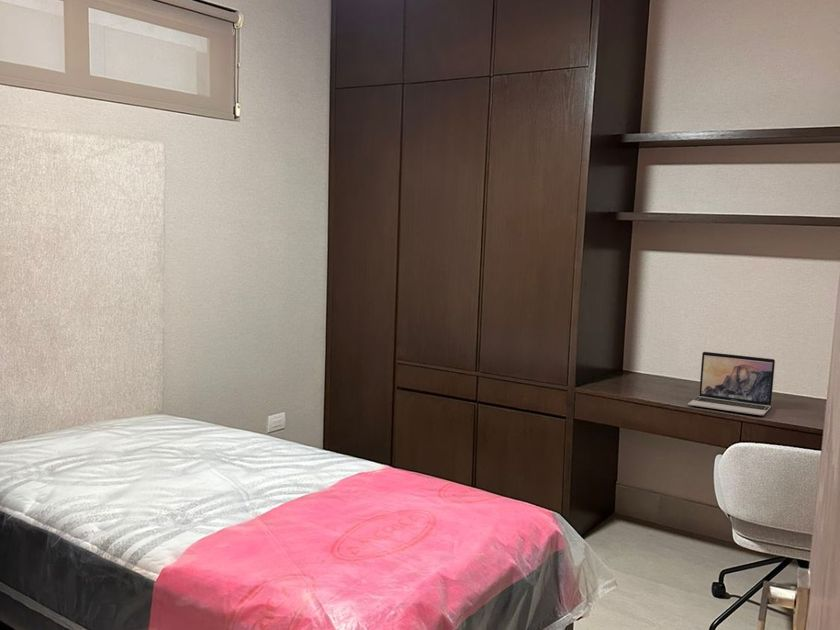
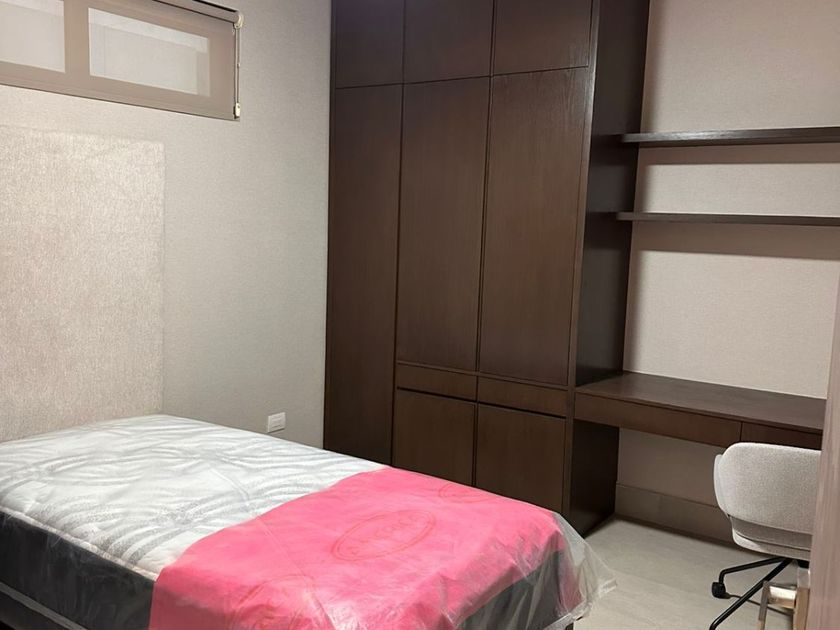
- laptop [687,351,776,416]
